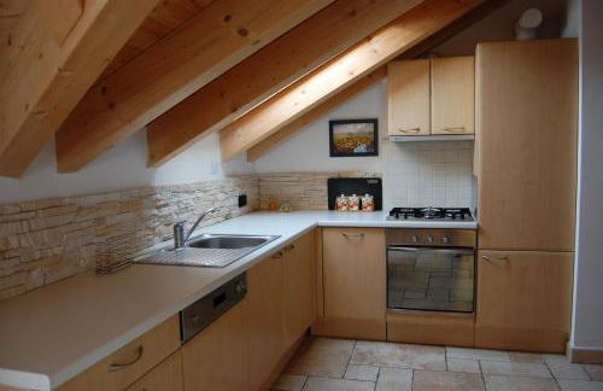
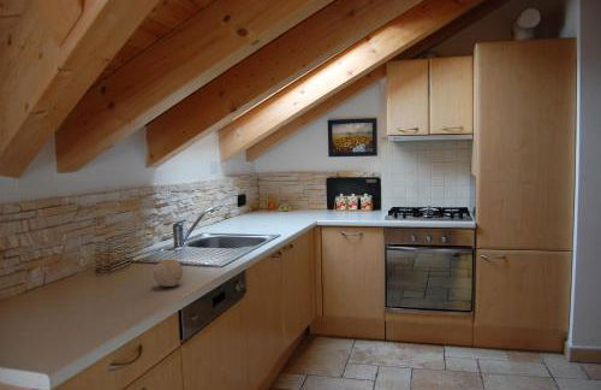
+ fruit [153,259,184,288]
